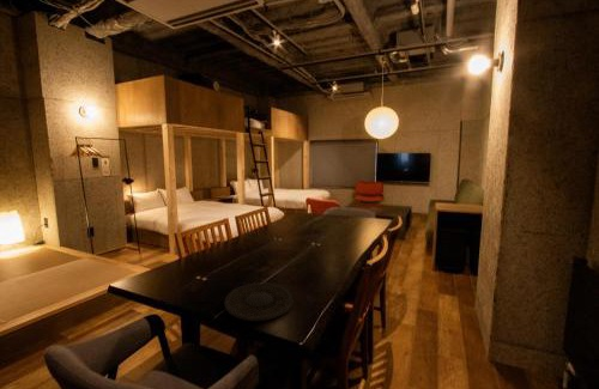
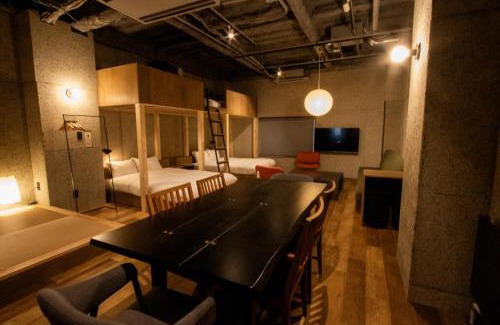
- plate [224,281,294,322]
